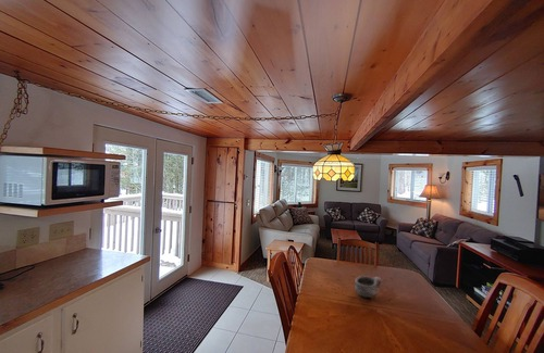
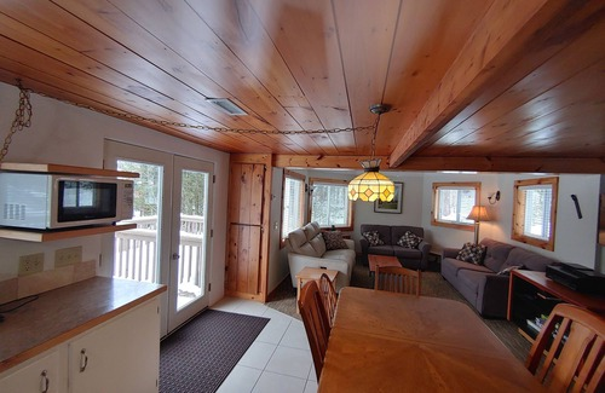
- bowl [354,275,383,299]
